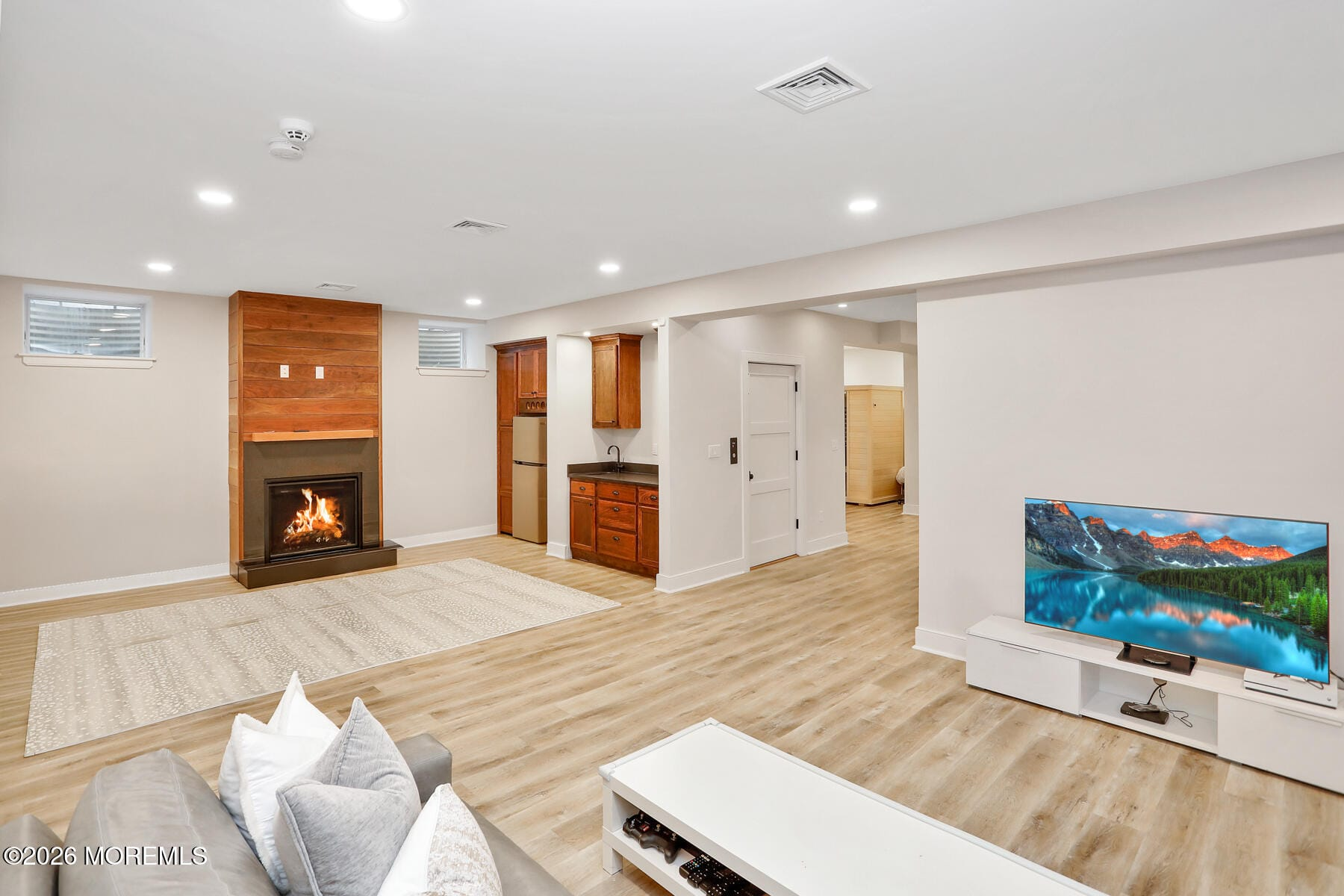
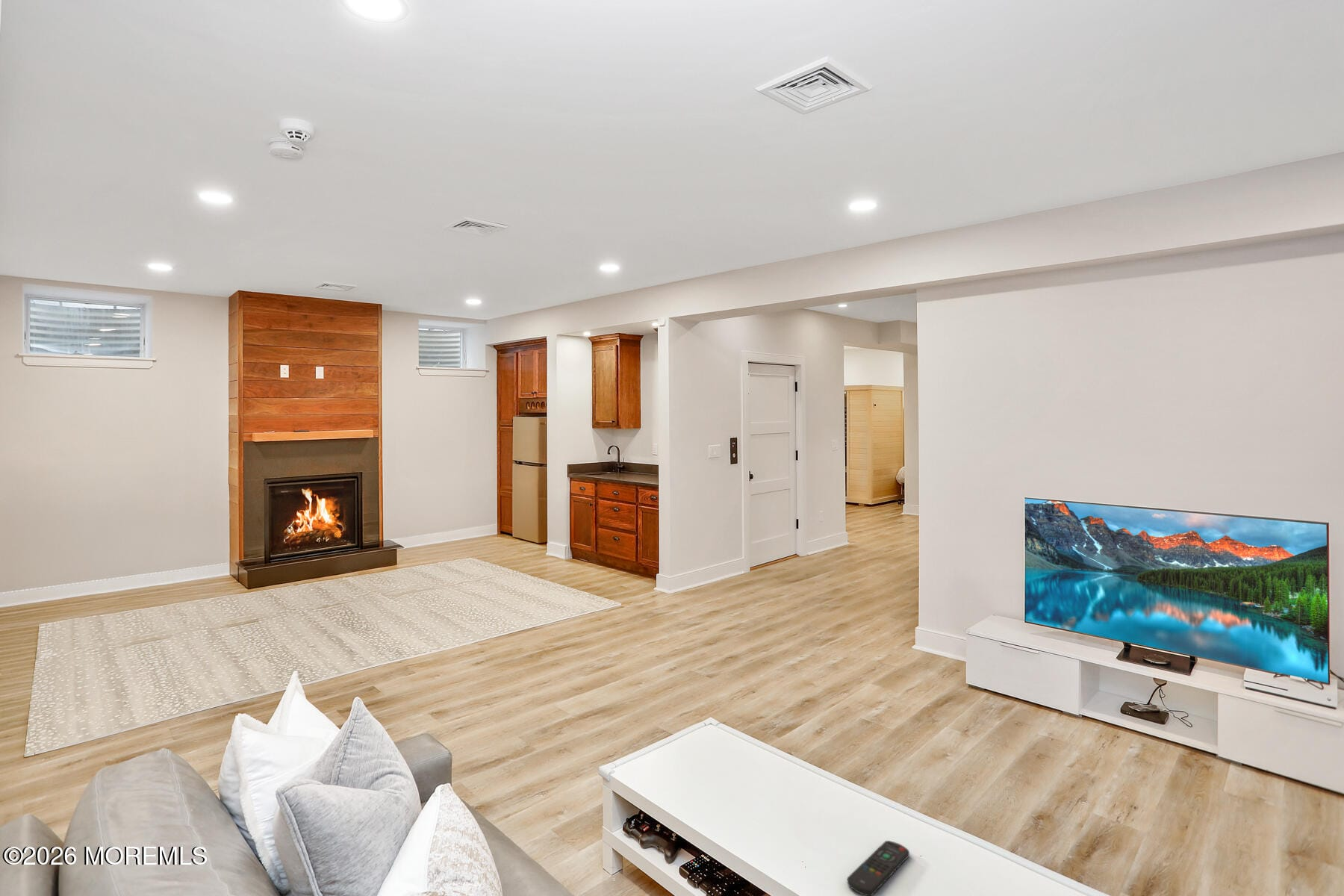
+ remote control [847,840,910,896]
